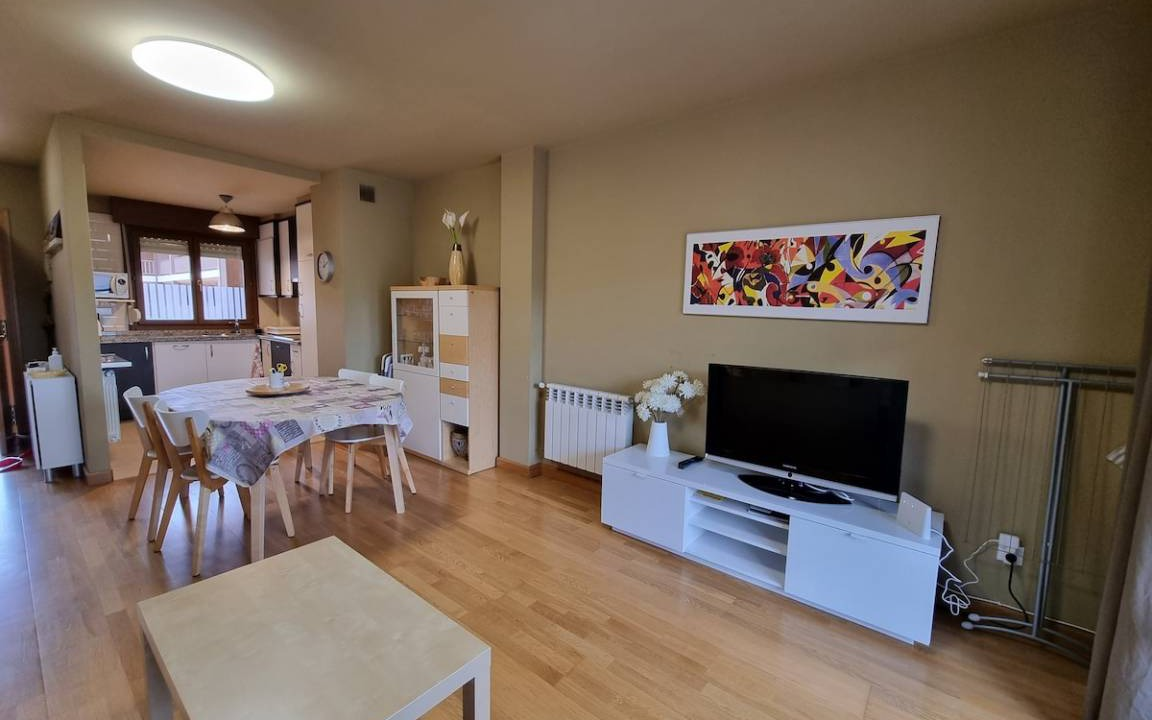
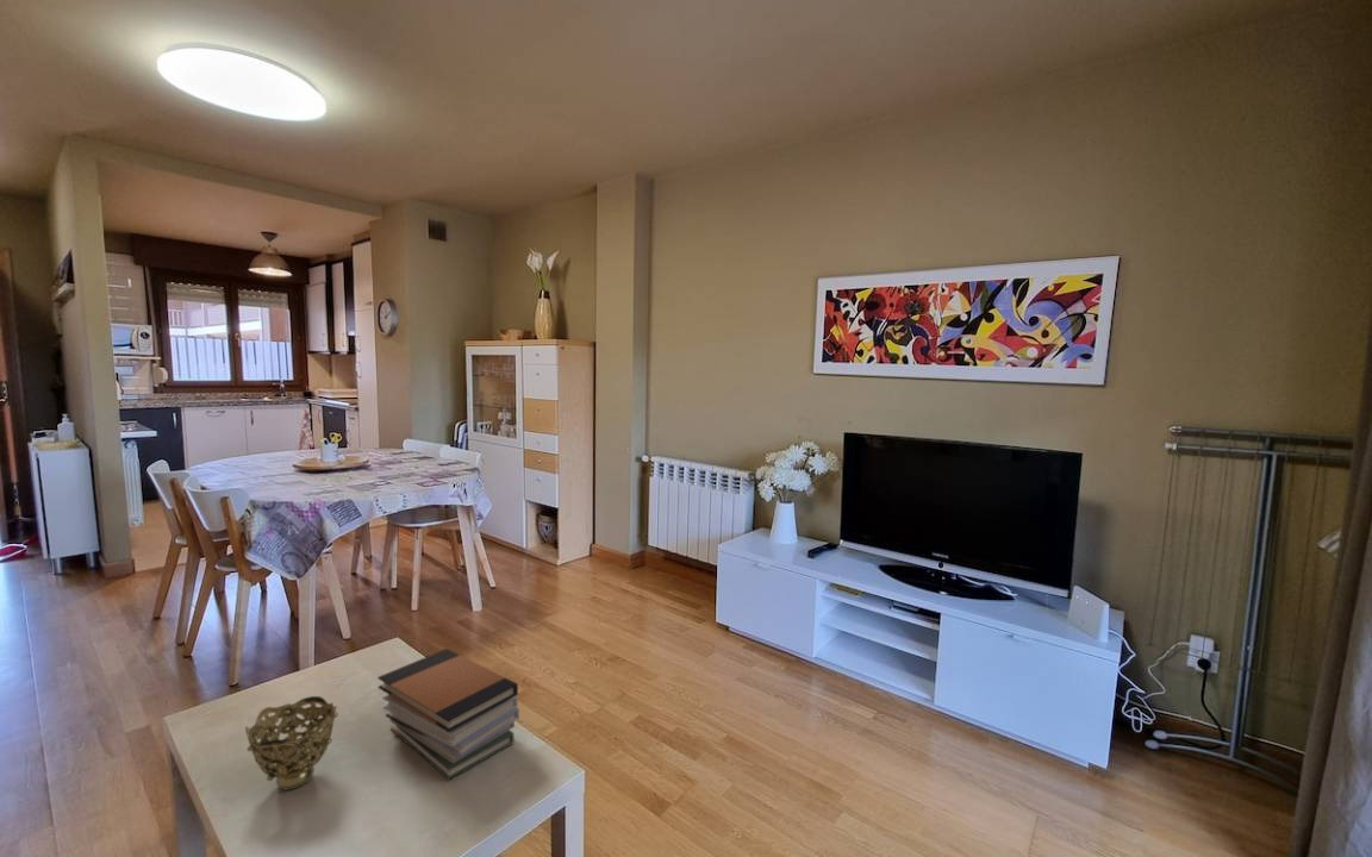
+ book stack [376,648,520,781]
+ decorative bowl [244,695,339,790]
